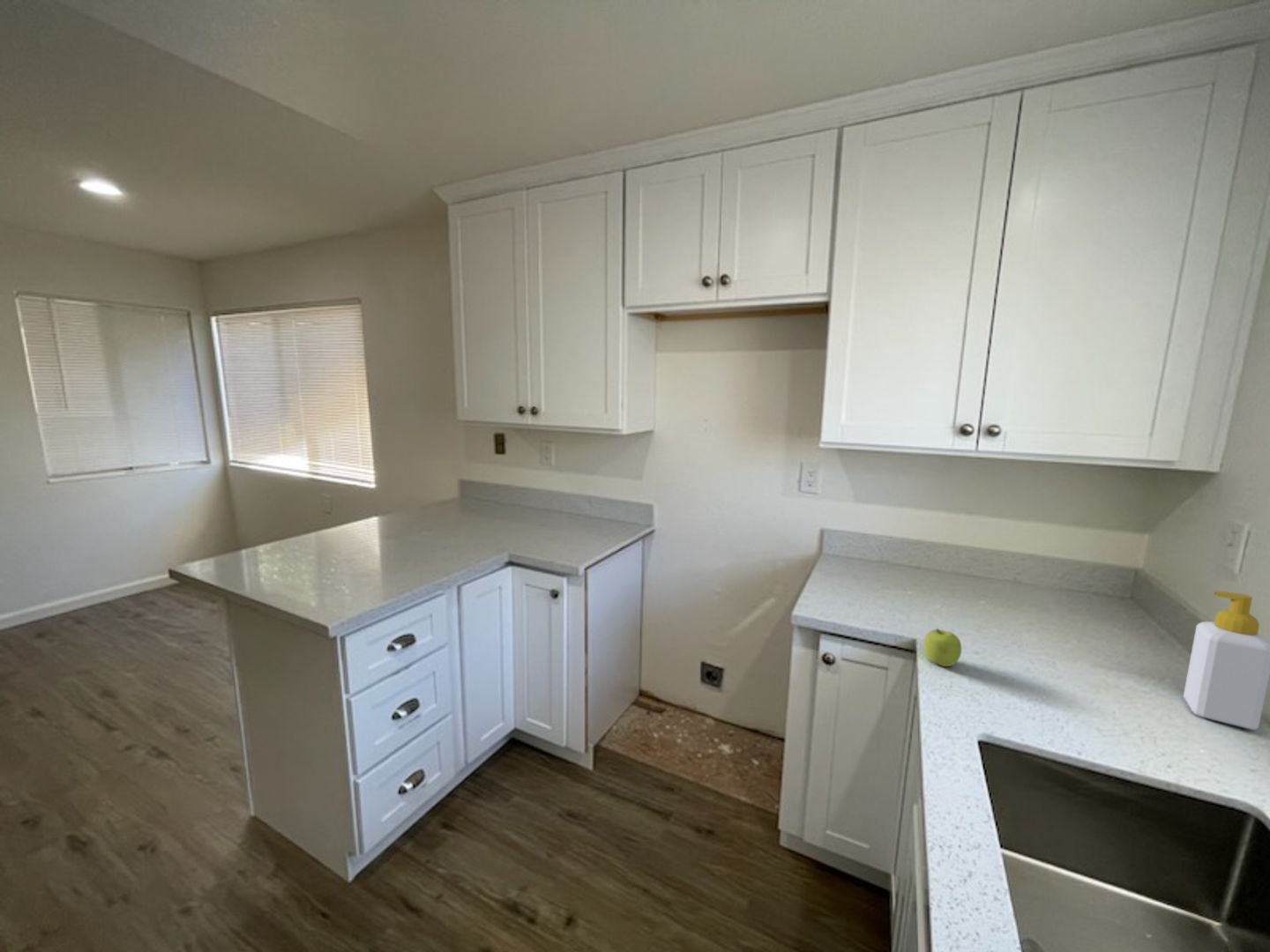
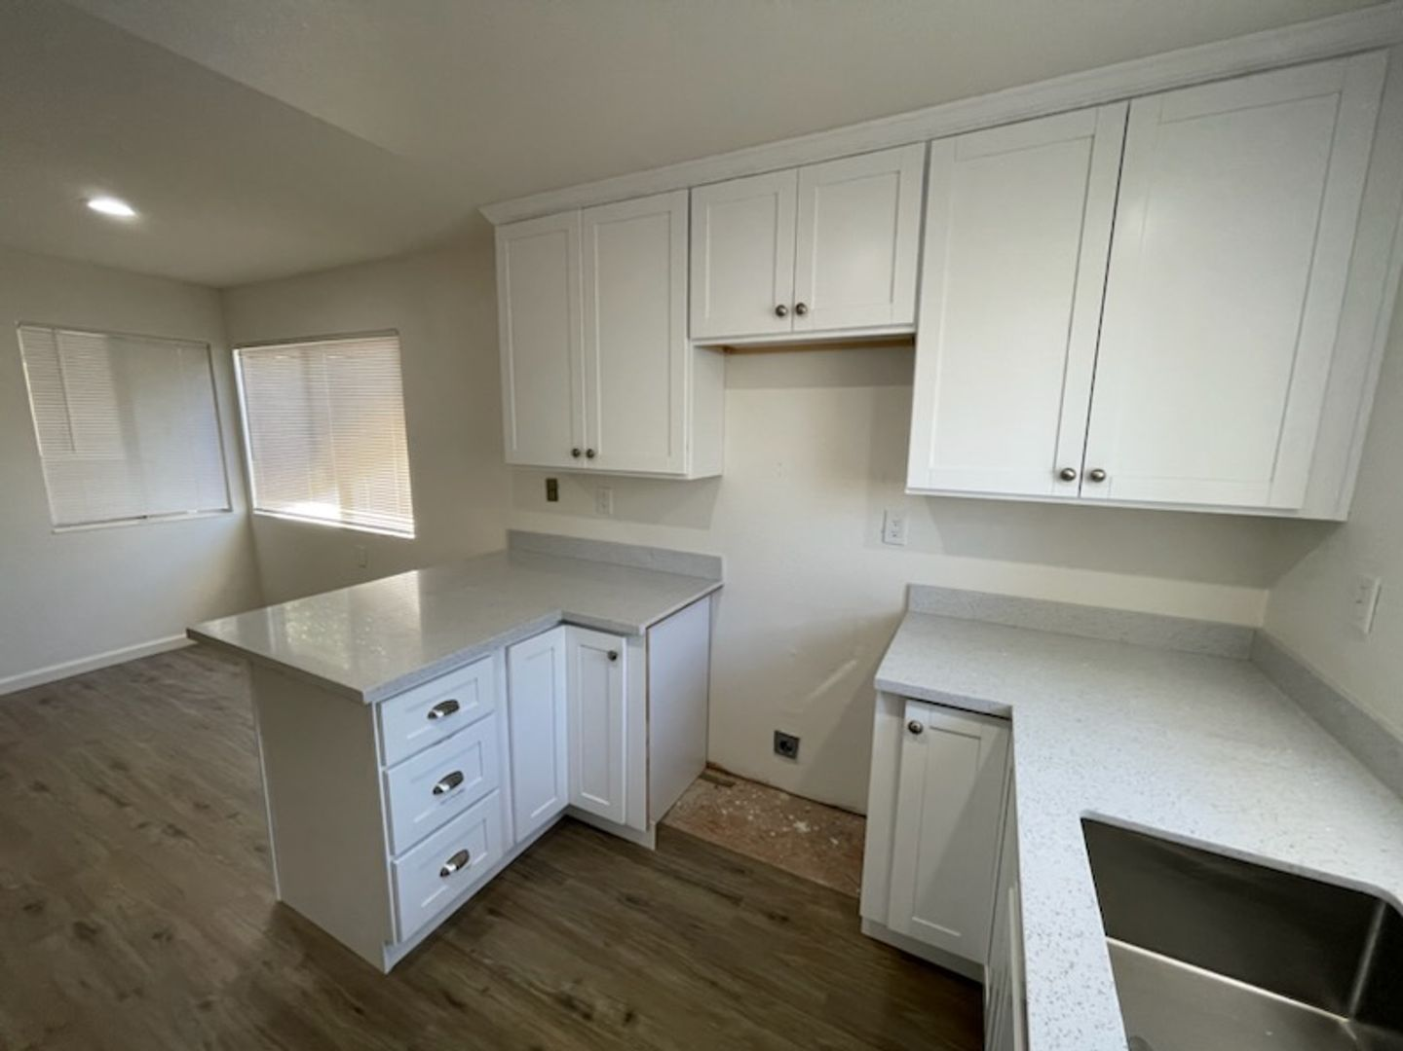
- fruit [923,628,962,667]
- soap bottle [1183,590,1270,731]
